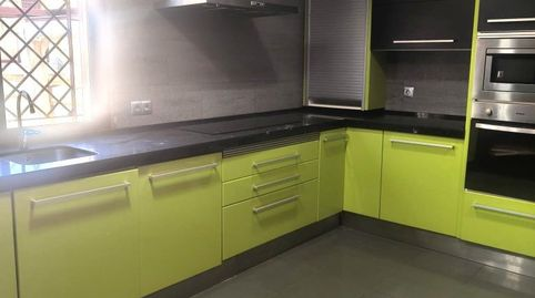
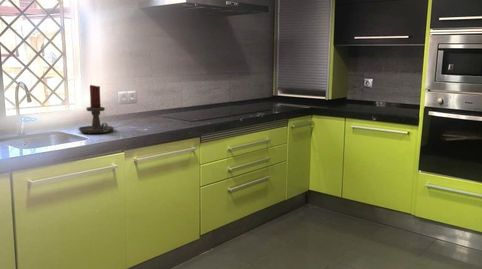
+ candle holder [78,84,115,134]
